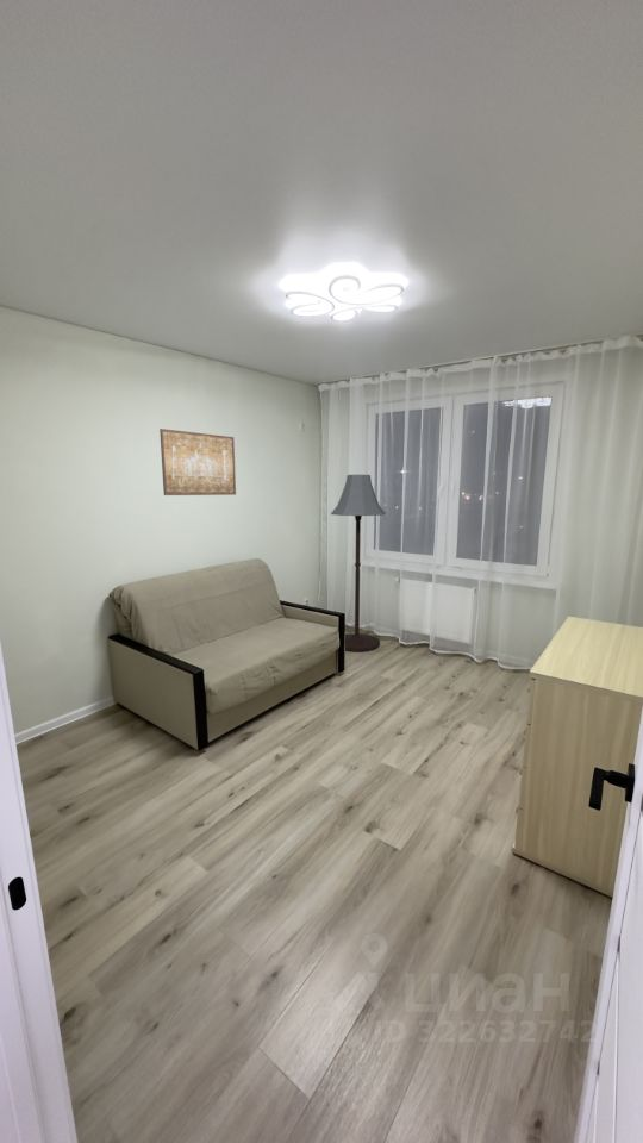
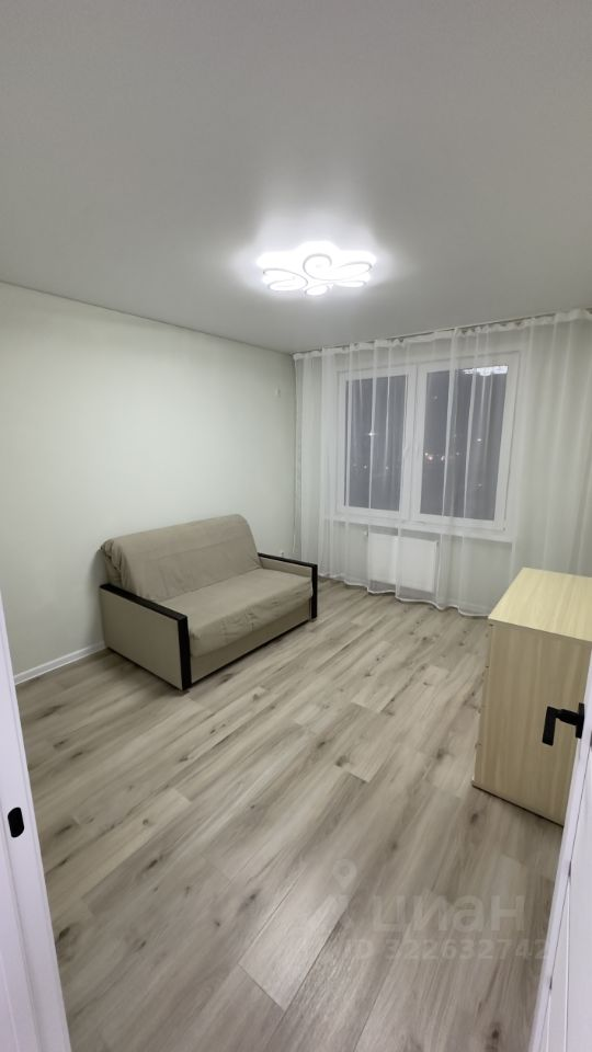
- wall art [158,427,237,496]
- floor lamp [330,474,387,652]
